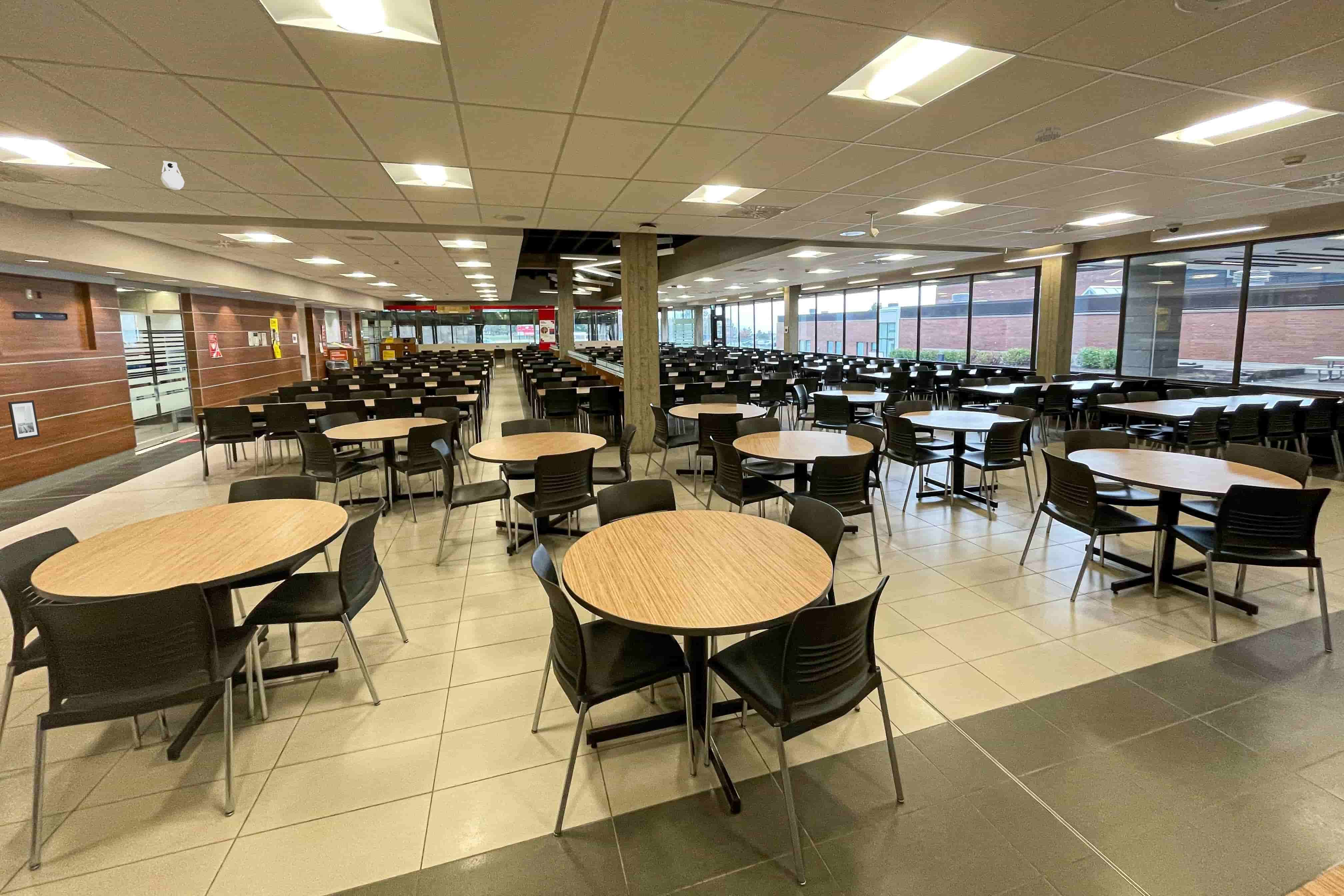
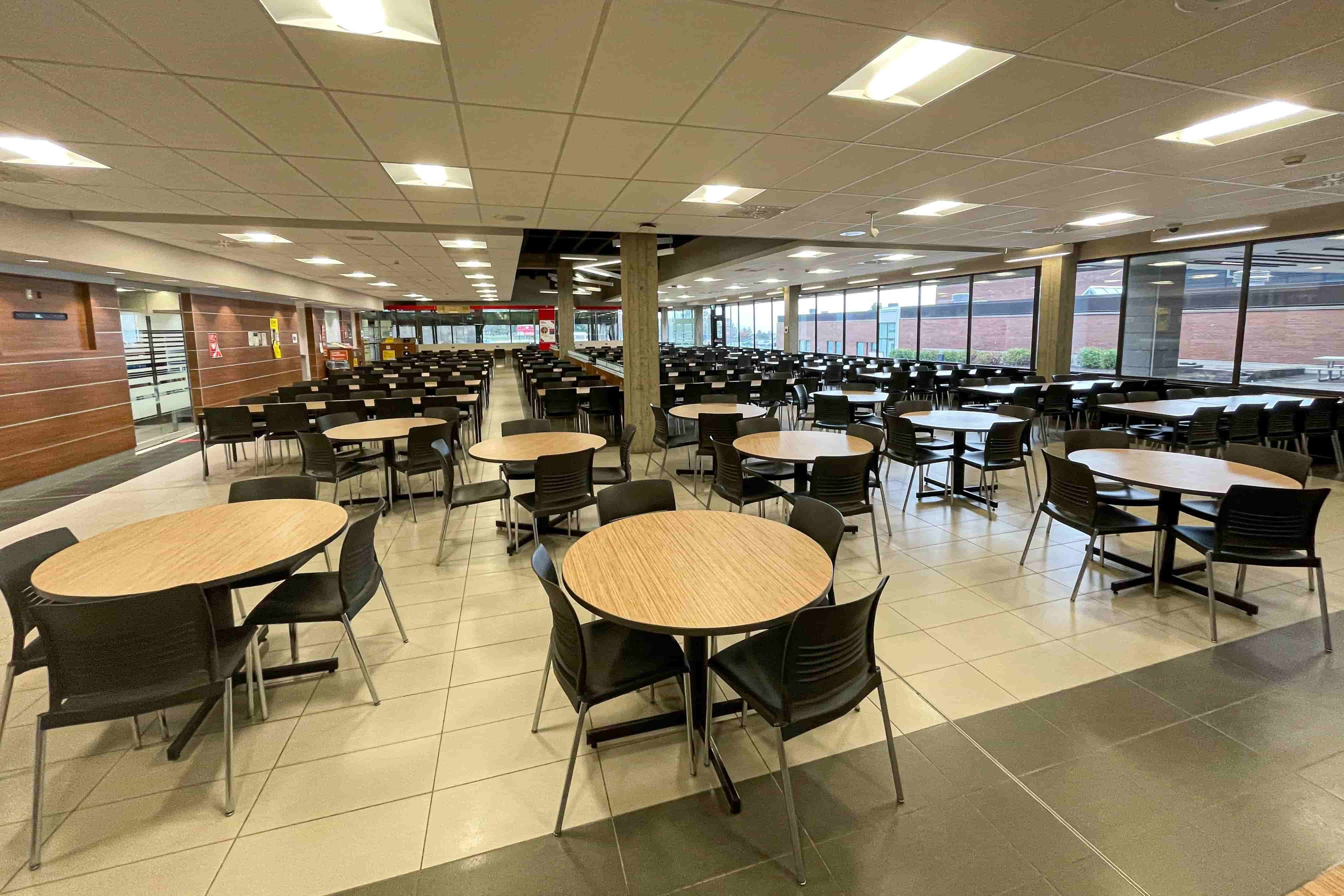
- wall art [8,400,40,440]
- security camera [160,149,185,190]
- smoke detector [1034,126,1062,143]
